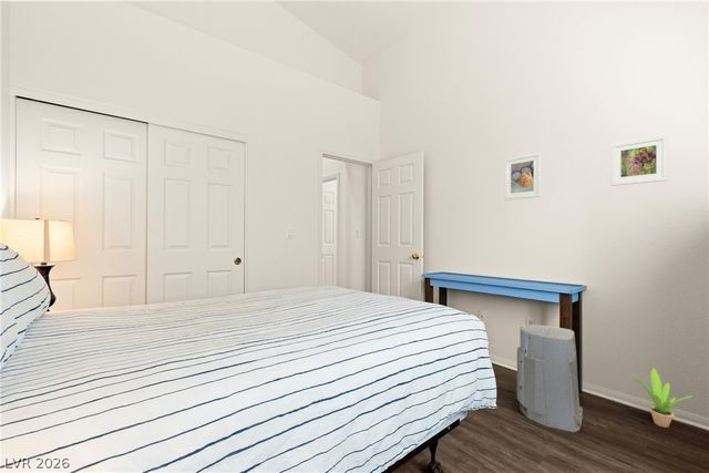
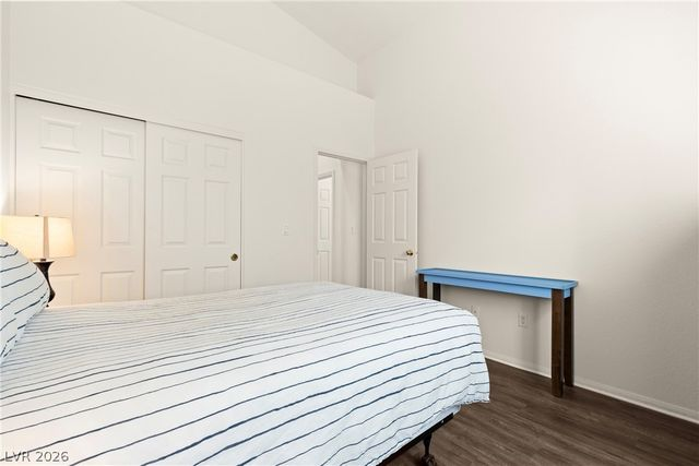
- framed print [504,152,543,200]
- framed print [610,134,669,187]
- potted plant [630,367,693,429]
- air purifier [516,323,584,433]
